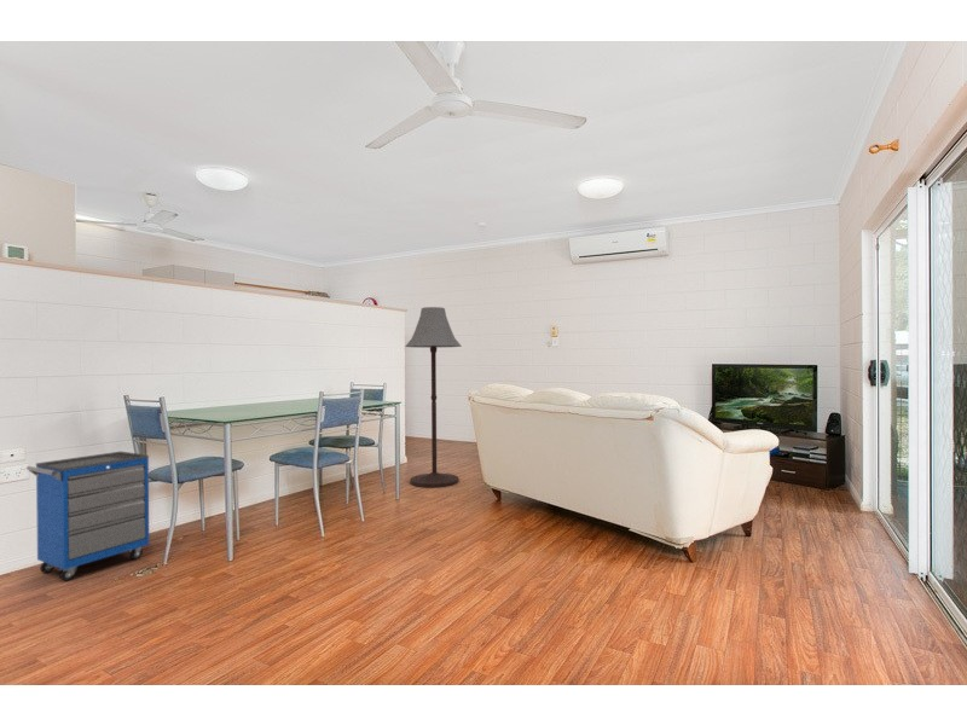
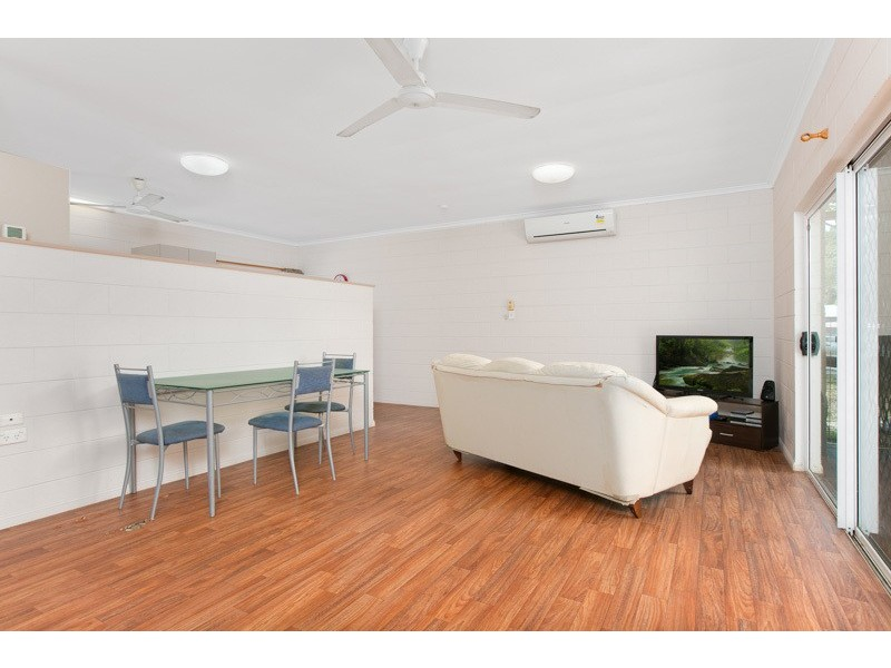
- floor lamp [404,306,463,488]
- cabinet [25,451,150,582]
